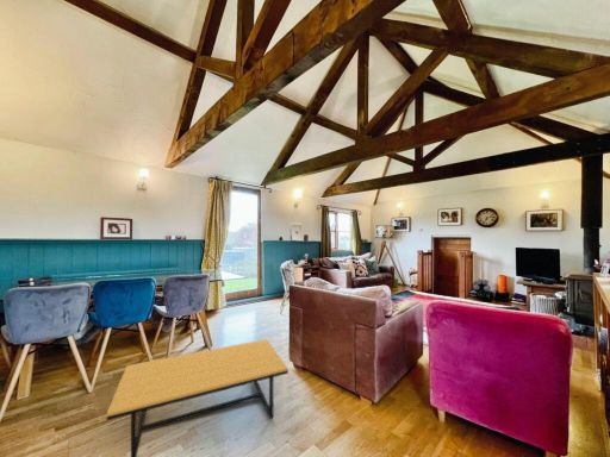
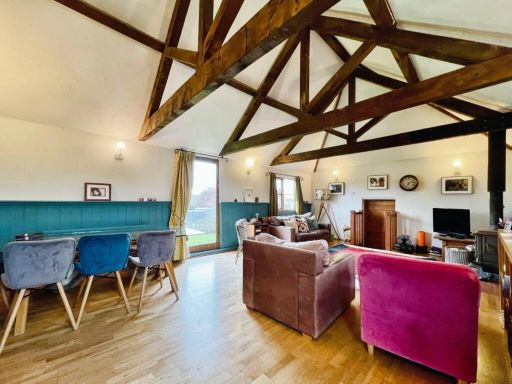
- coffee table [106,338,290,457]
